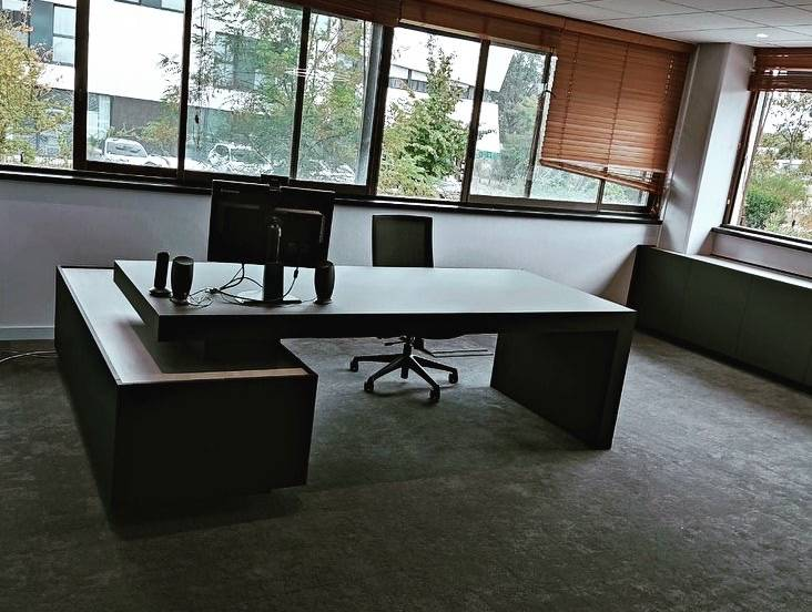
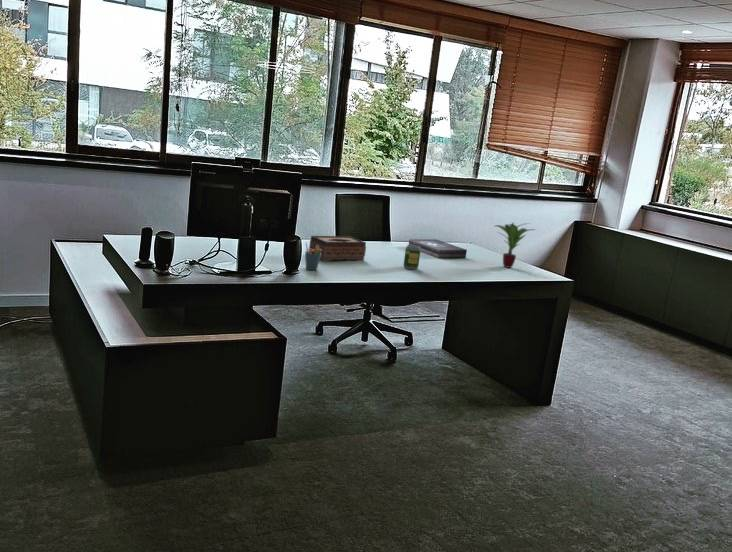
+ potted plant [494,222,536,269]
+ first aid kit [408,238,468,259]
+ pen holder [304,241,322,271]
+ soda can [402,244,421,271]
+ tissue box [308,235,367,262]
